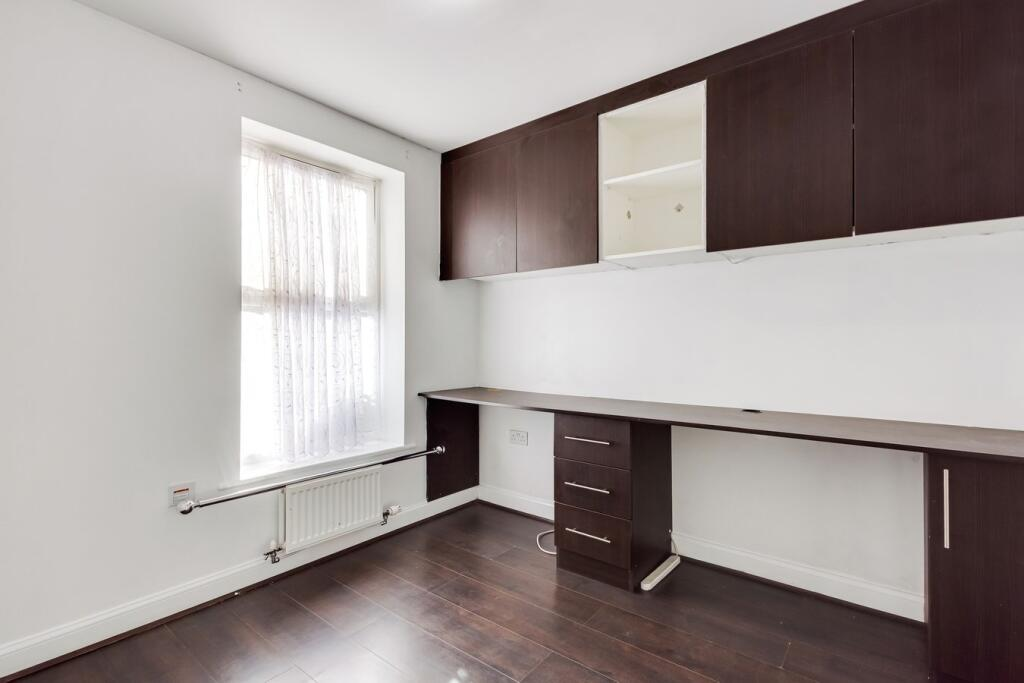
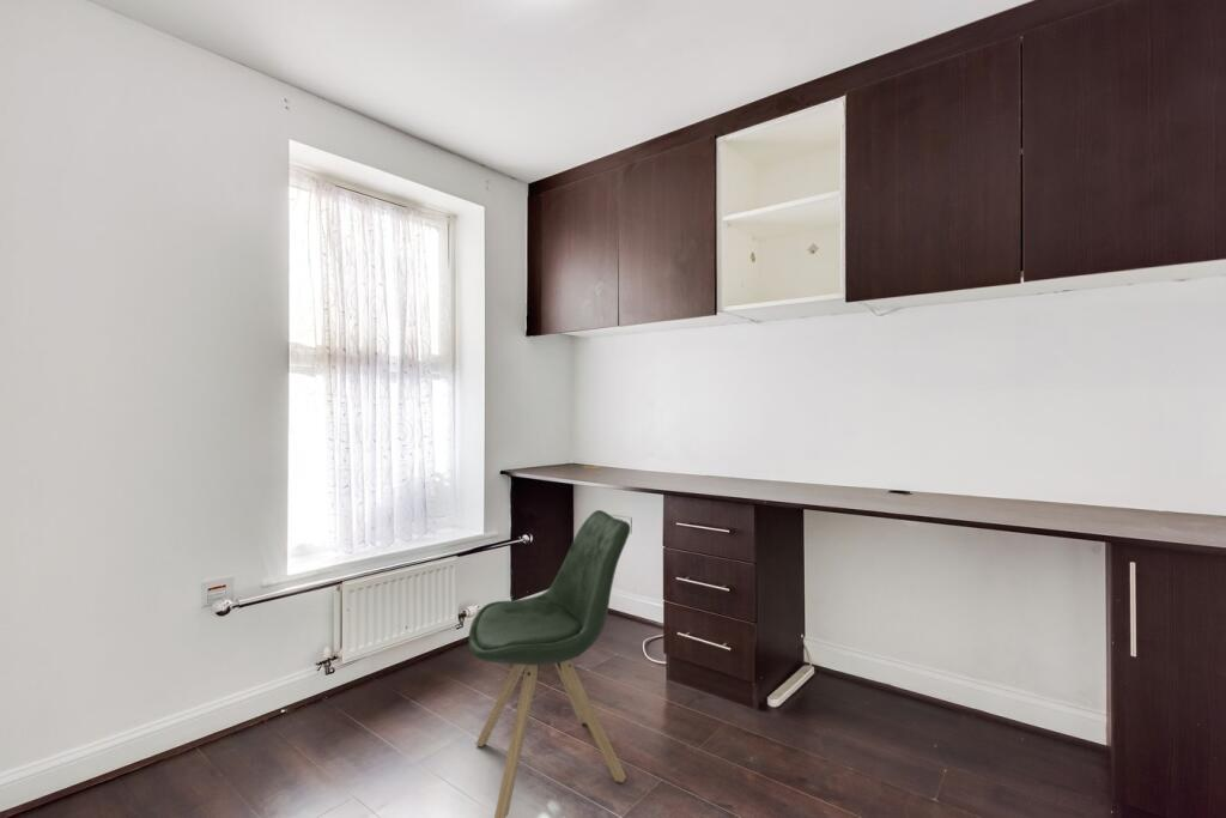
+ chair [468,509,631,818]
